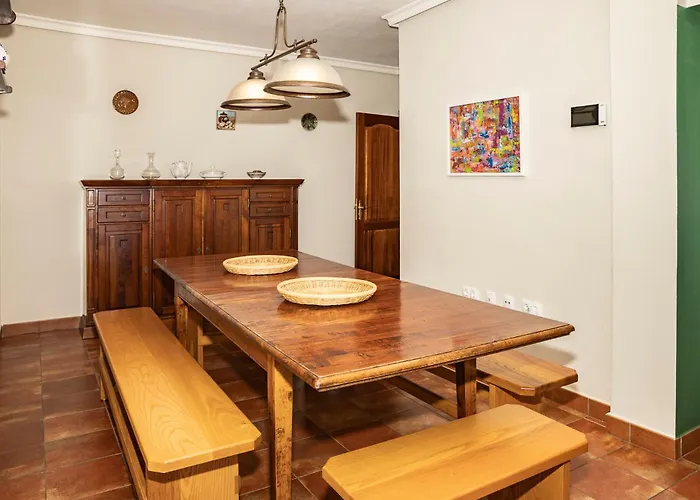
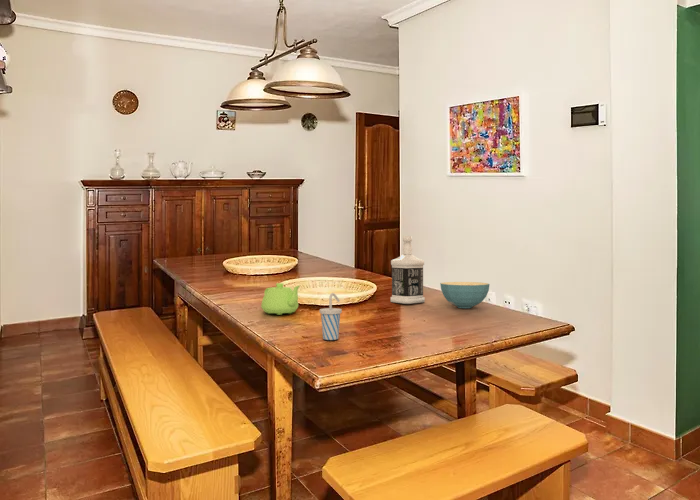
+ cereal bowl [439,281,490,309]
+ cup [319,292,343,341]
+ bottle [390,235,426,305]
+ teapot [260,282,301,316]
